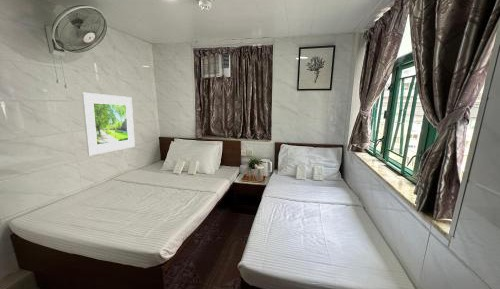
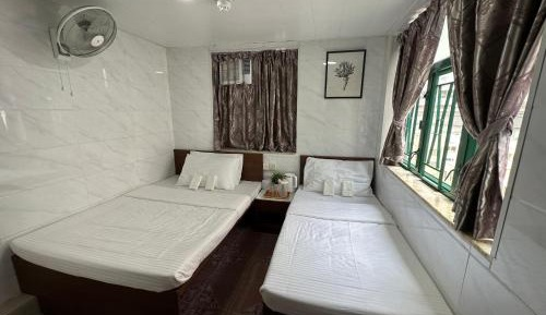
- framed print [81,91,136,156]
